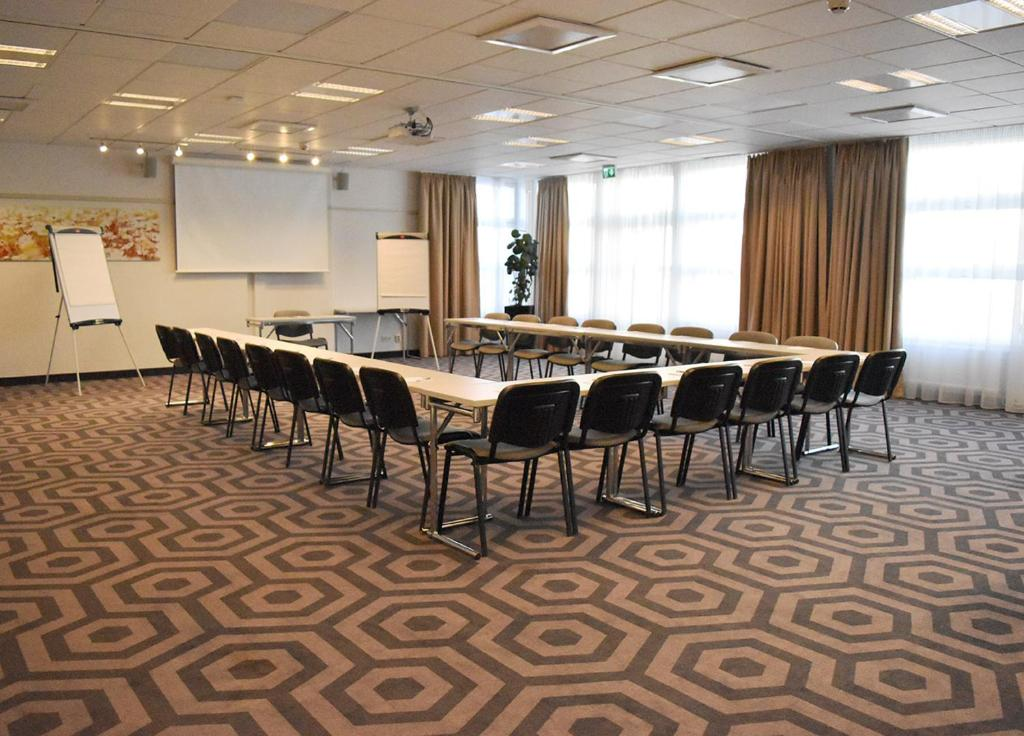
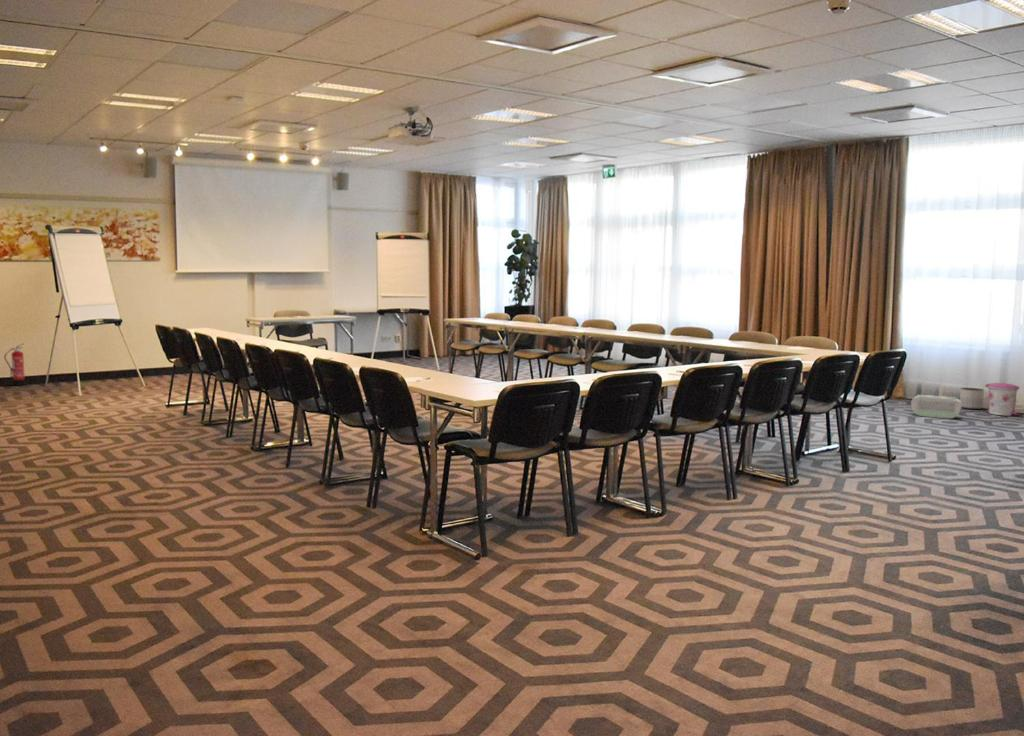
+ trash can [984,382,1021,417]
+ fire extinguisher [3,342,26,387]
+ air purifier [910,394,962,419]
+ planter [959,387,985,410]
